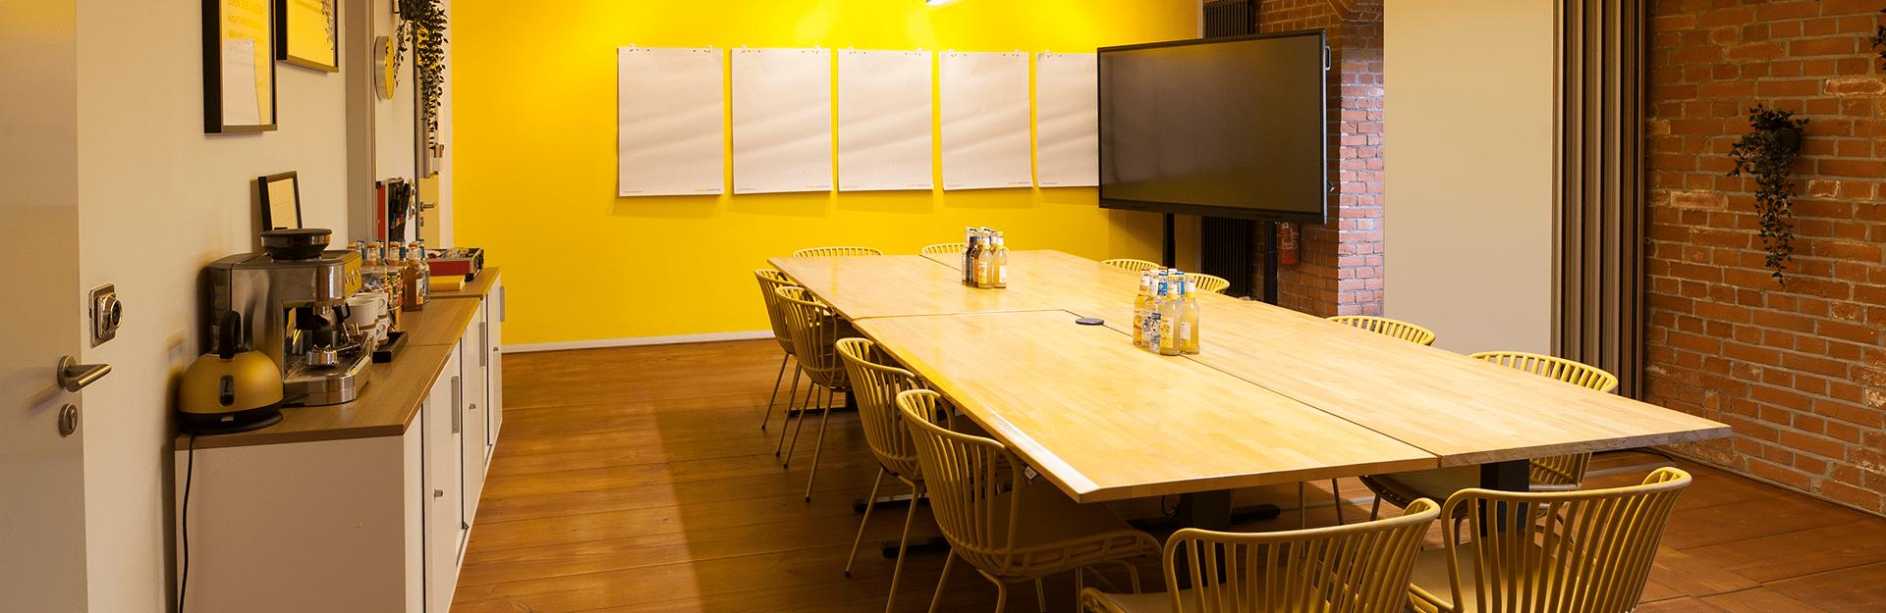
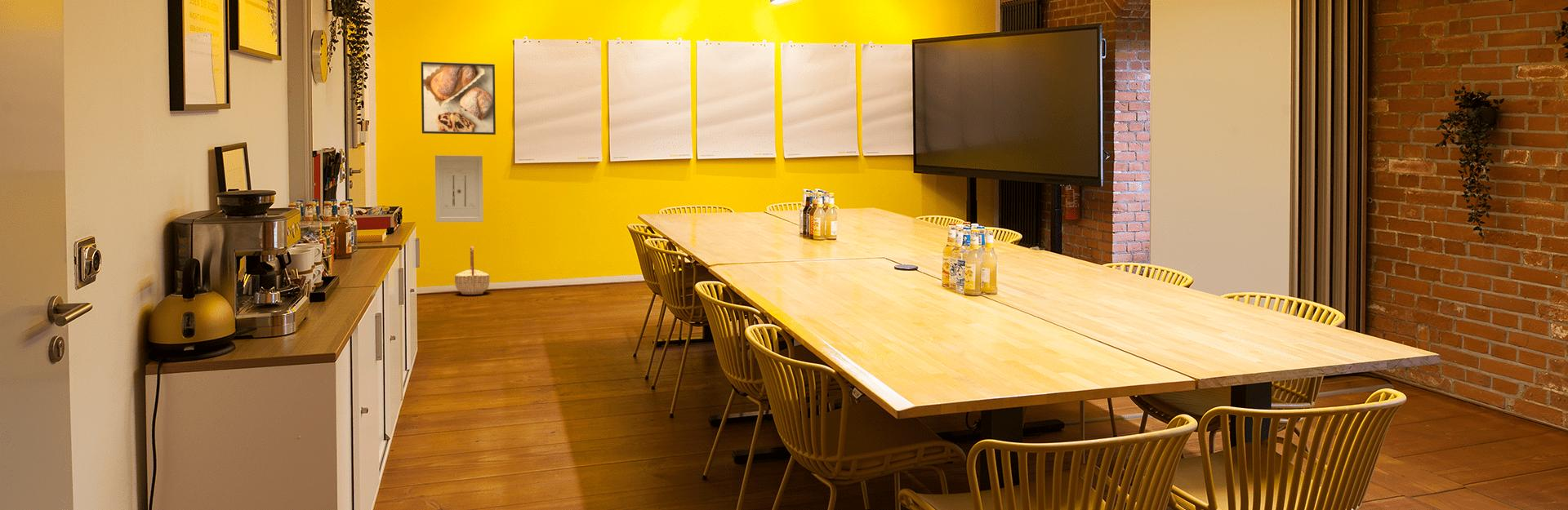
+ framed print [421,61,497,135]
+ wall art [434,154,484,223]
+ basket [454,245,490,295]
